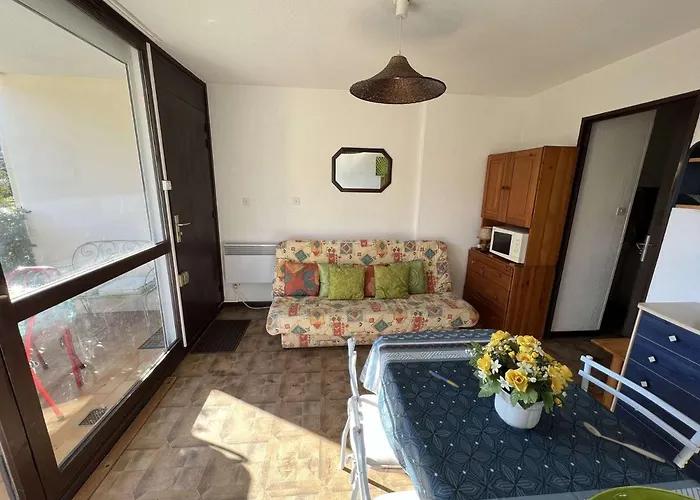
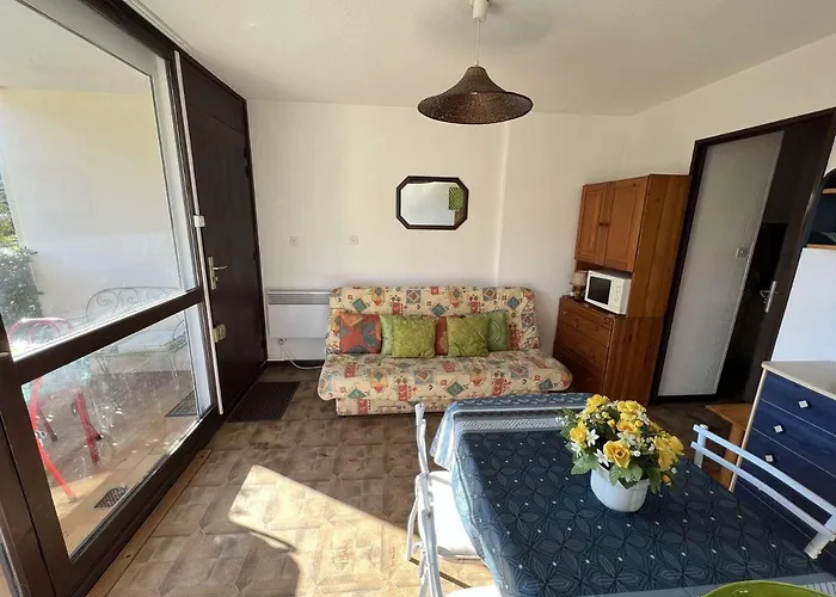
- spoon [583,421,666,463]
- pen [428,370,459,388]
